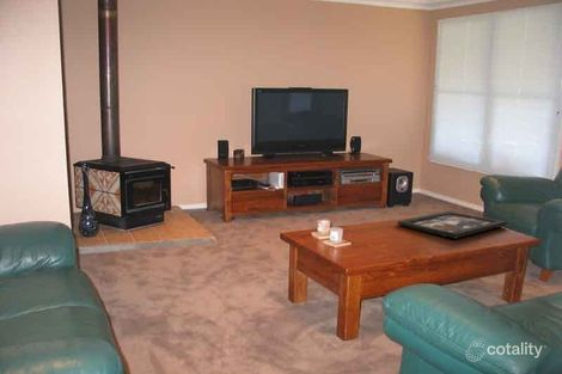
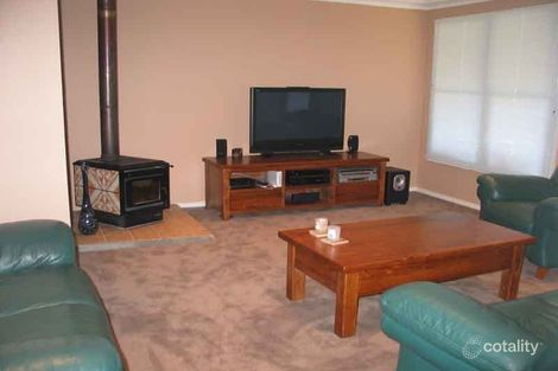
- board game [397,210,508,239]
